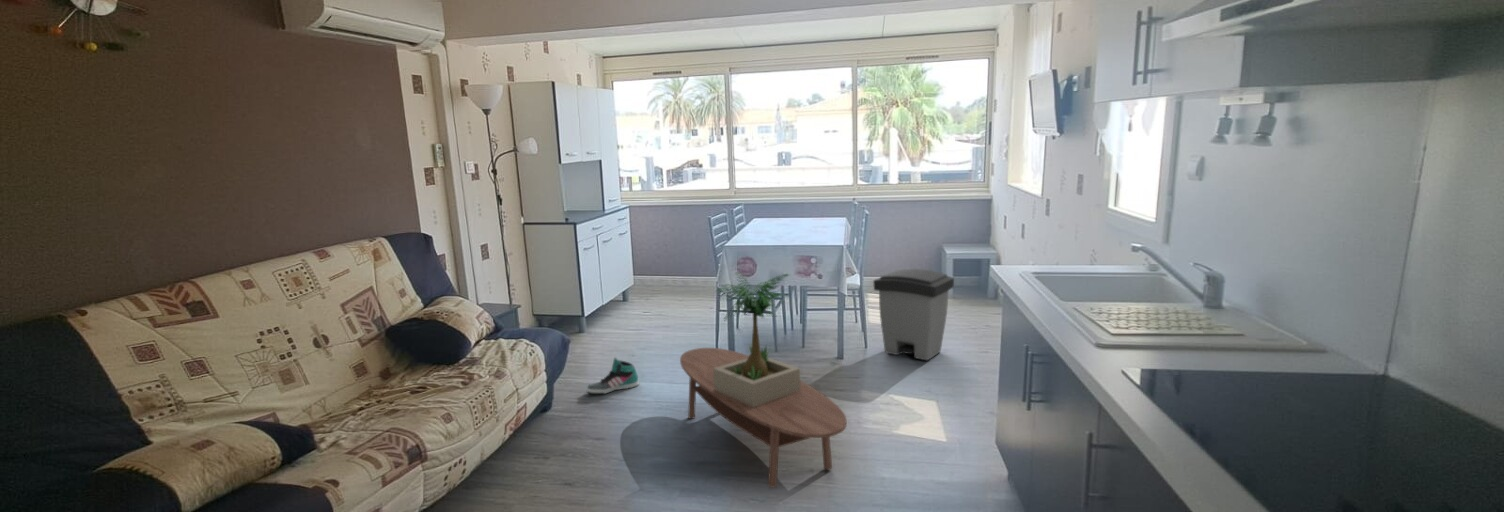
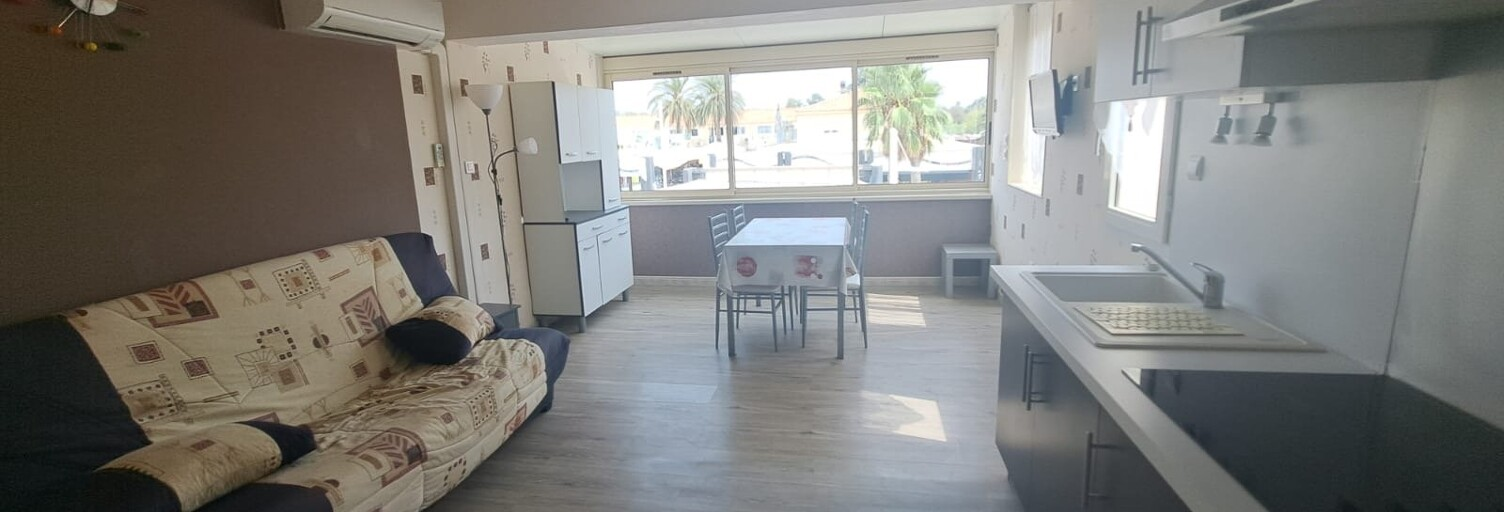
- coffee table [679,347,848,489]
- sneaker [586,356,640,395]
- potted plant [714,271,801,407]
- trash can [872,268,955,361]
